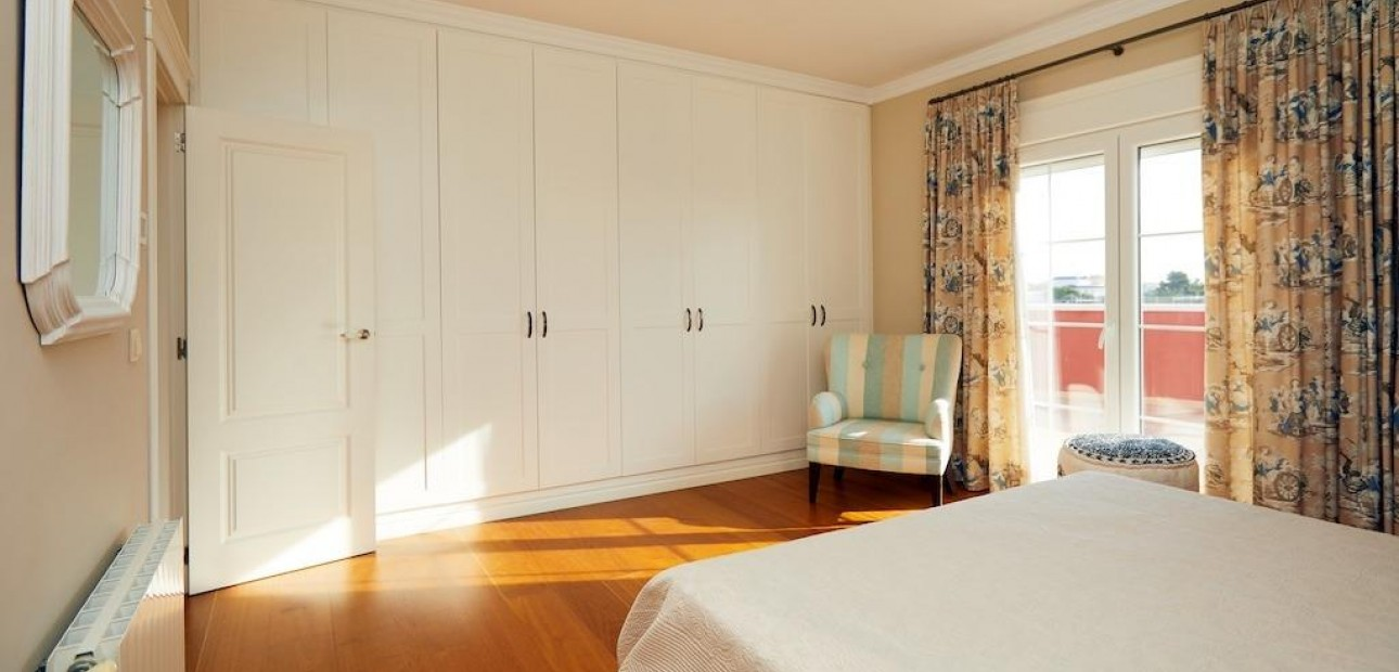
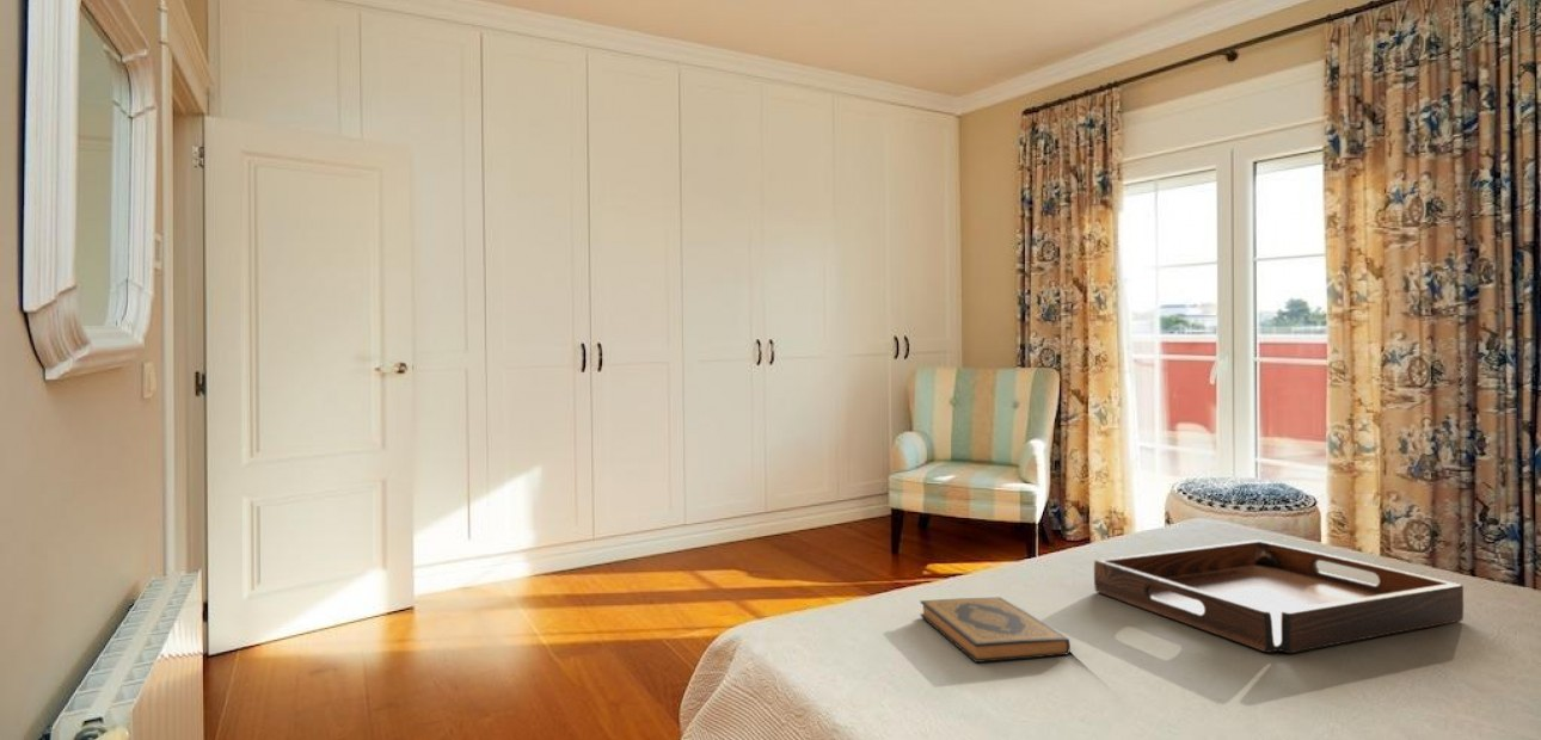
+ serving tray [1093,538,1465,654]
+ hardback book [919,596,1072,664]
